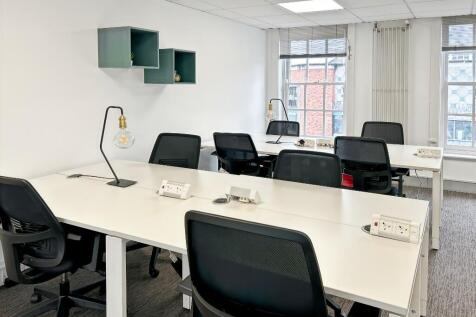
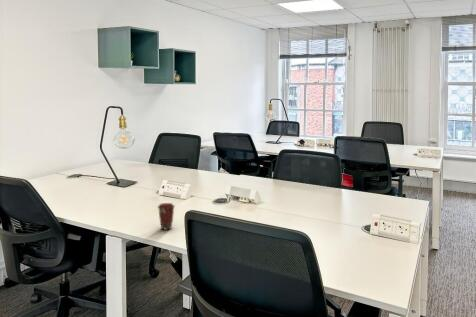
+ coffee cup [157,202,176,231]
